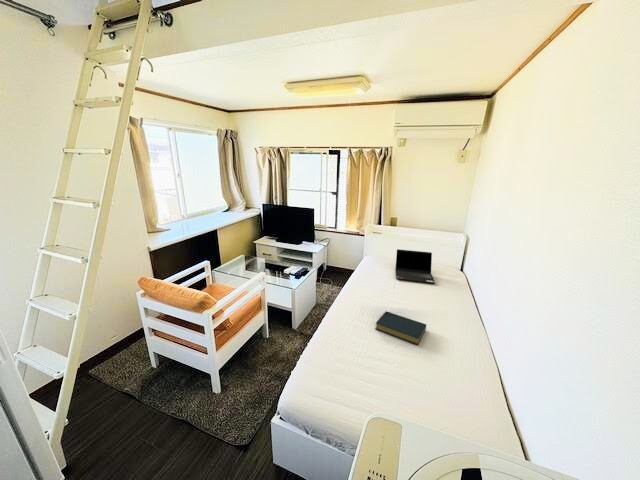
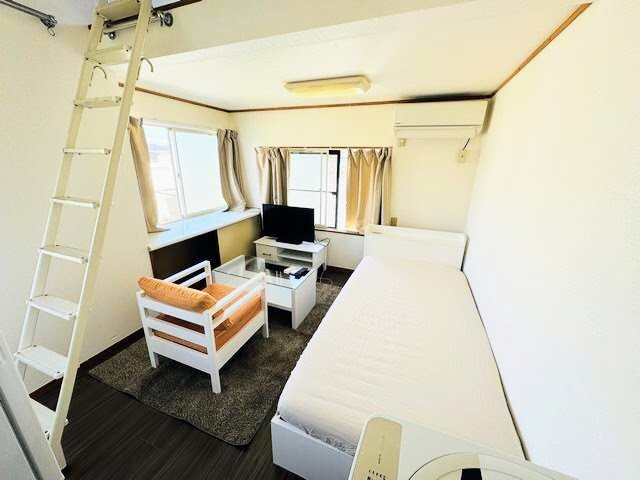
- laptop computer [394,248,436,285]
- hardback book [374,310,427,346]
